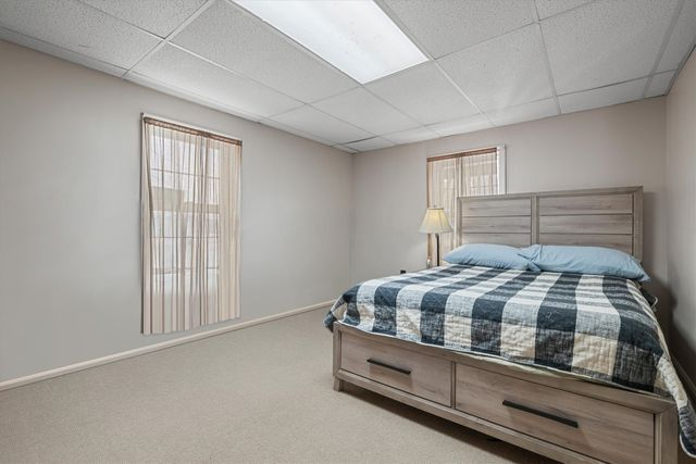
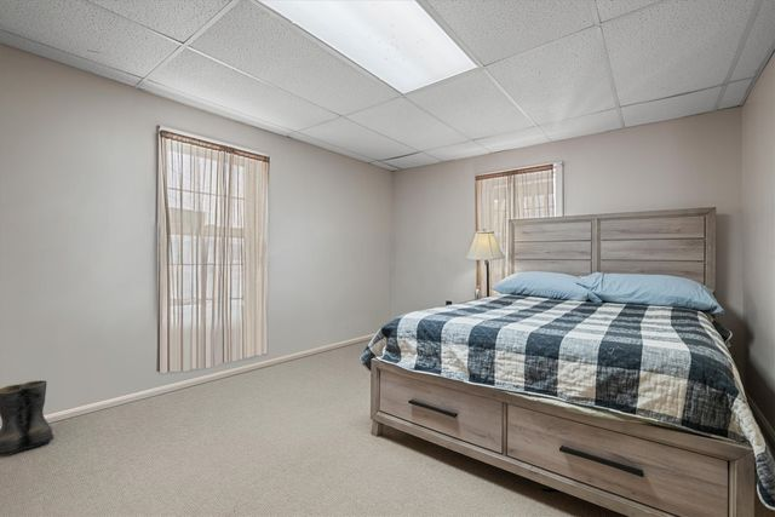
+ boots [0,379,54,458]
